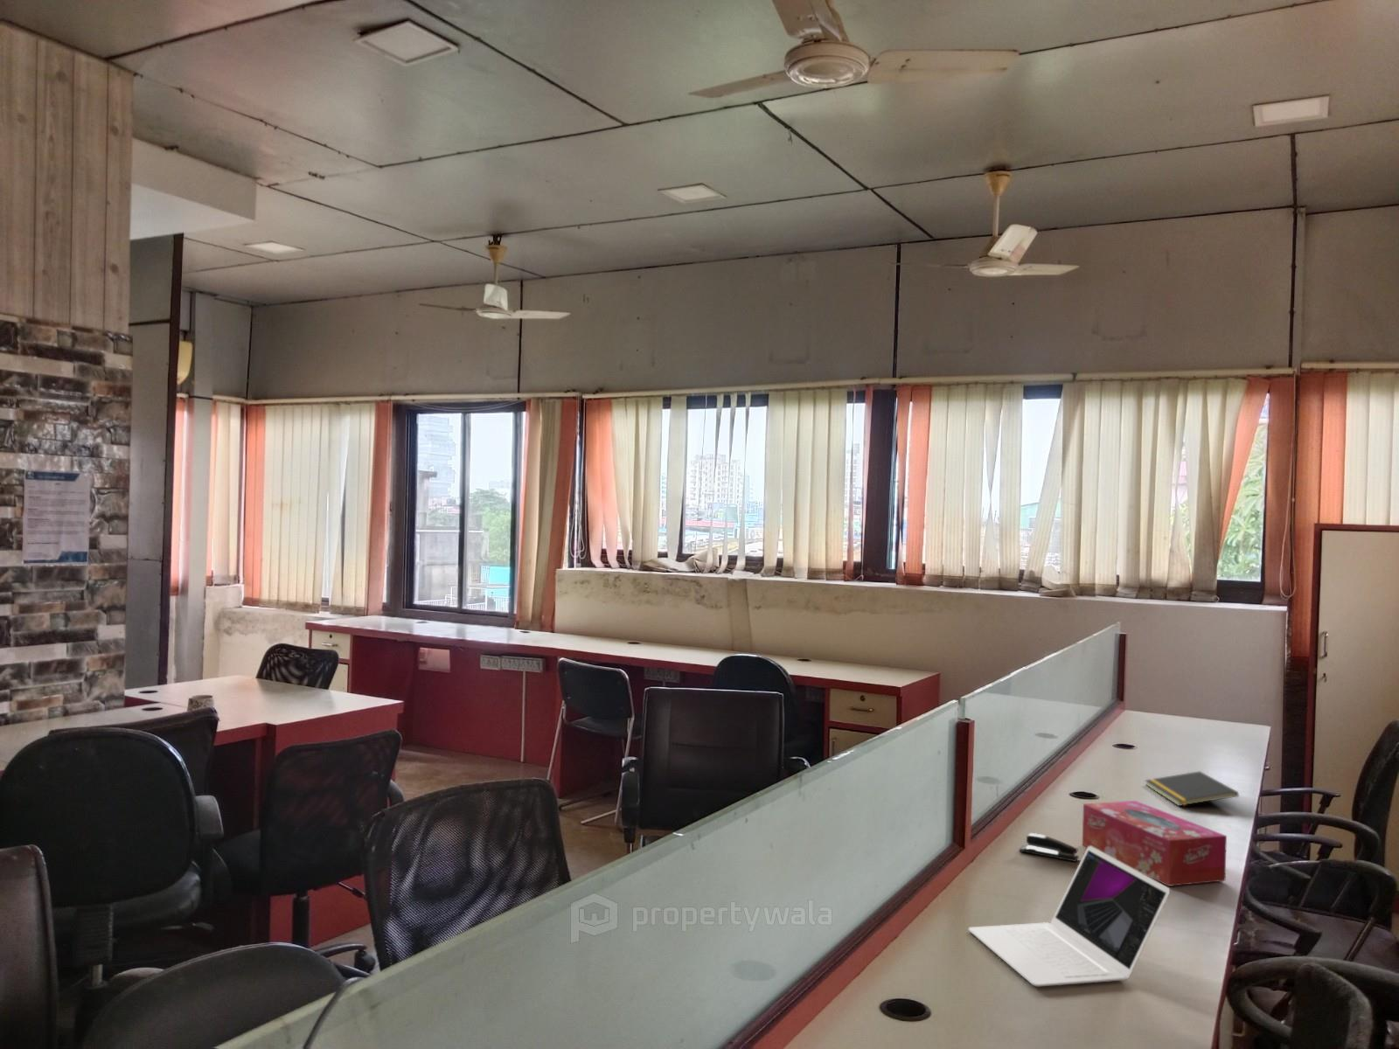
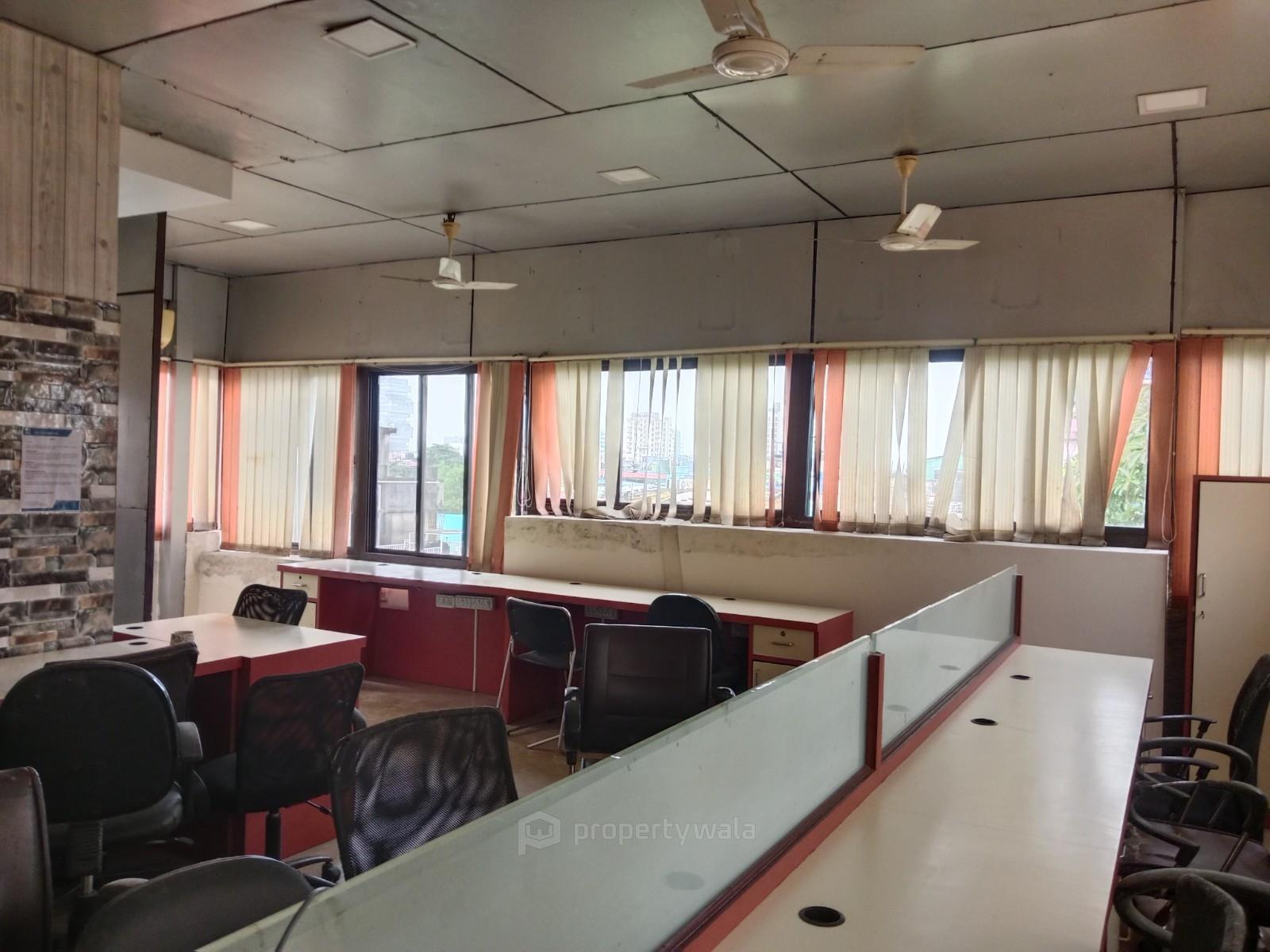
- stapler [1018,832,1080,863]
- laptop [968,846,1171,987]
- tissue box [1082,800,1227,887]
- notepad [1143,770,1240,807]
